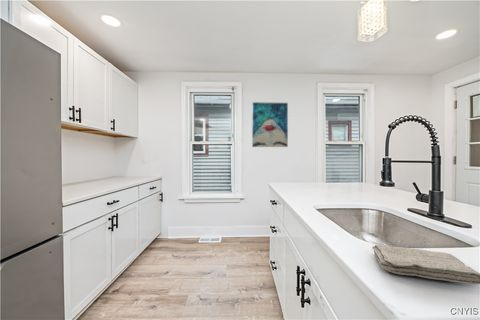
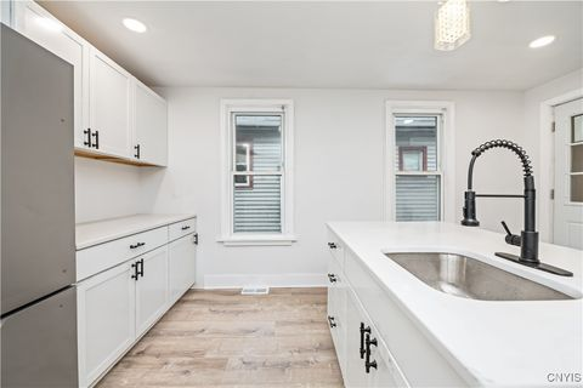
- wall art [251,101,289,148]
- washcloth [371,244,480,285]
